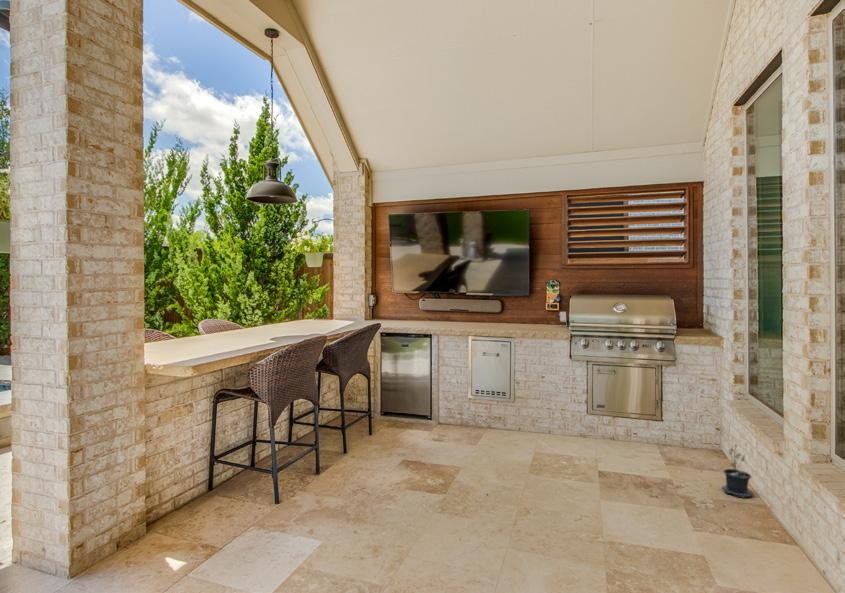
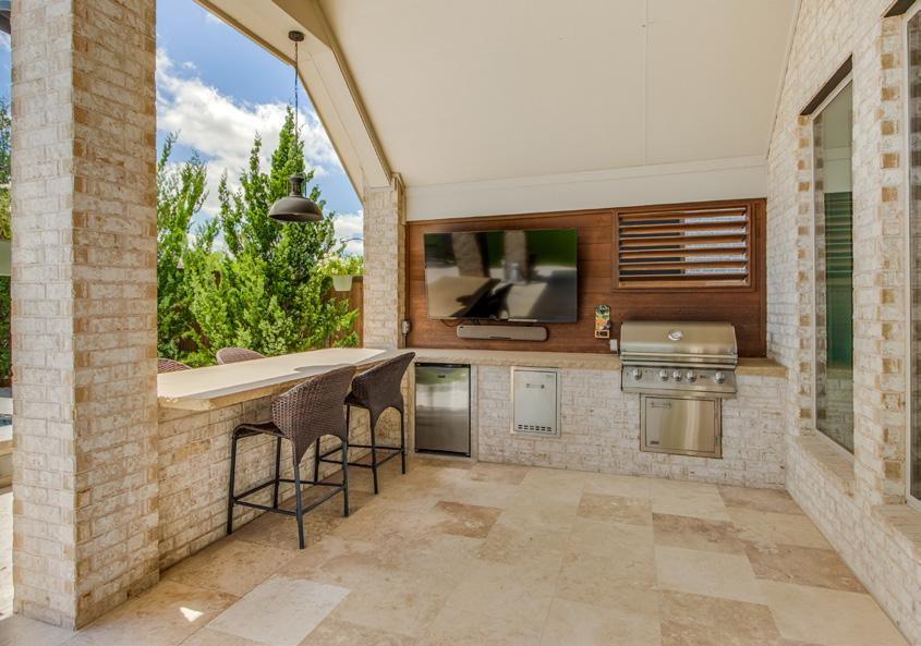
- potted plant [721,443,754,499]
